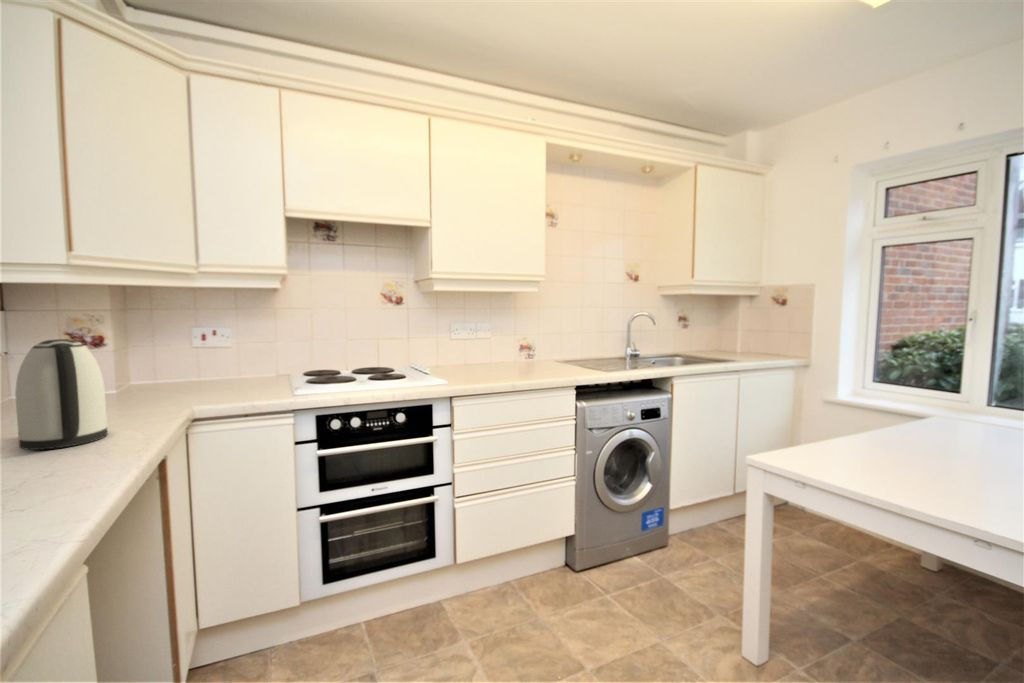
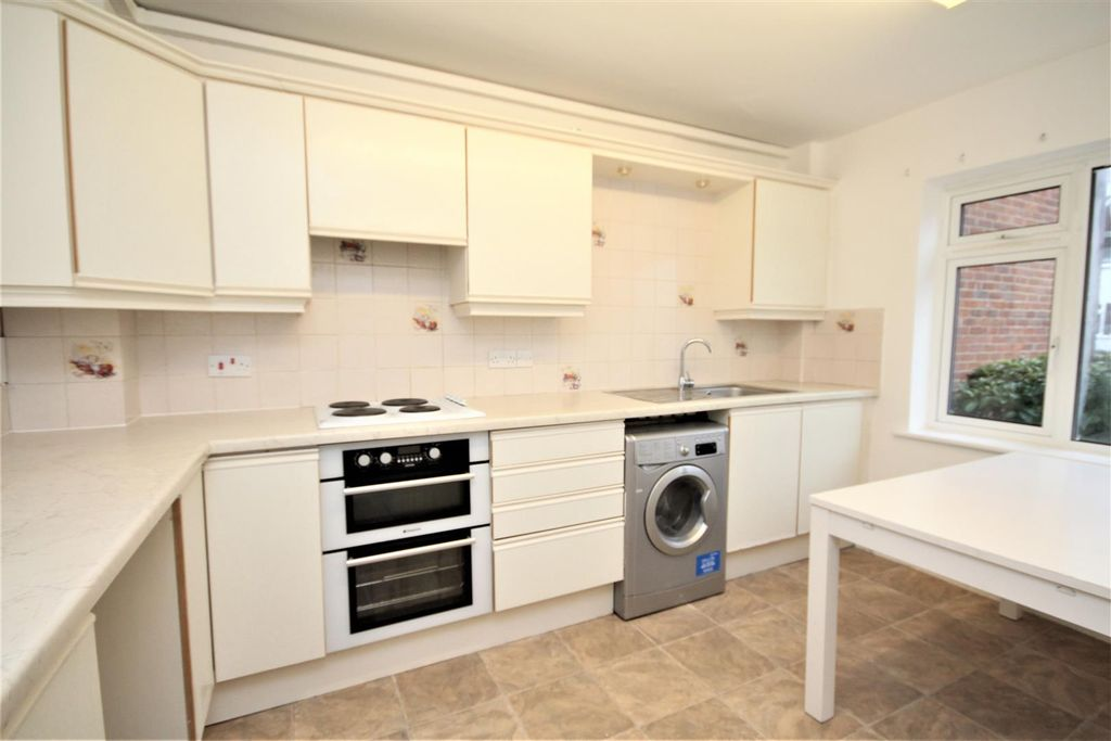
- kettle [14,338,109,451]
